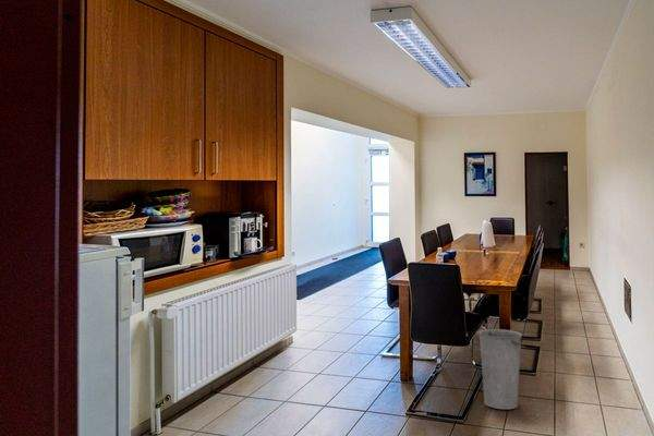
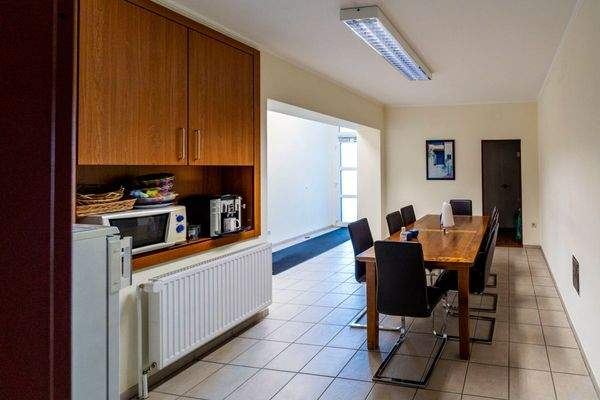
- bucket [477,328,523,410]
